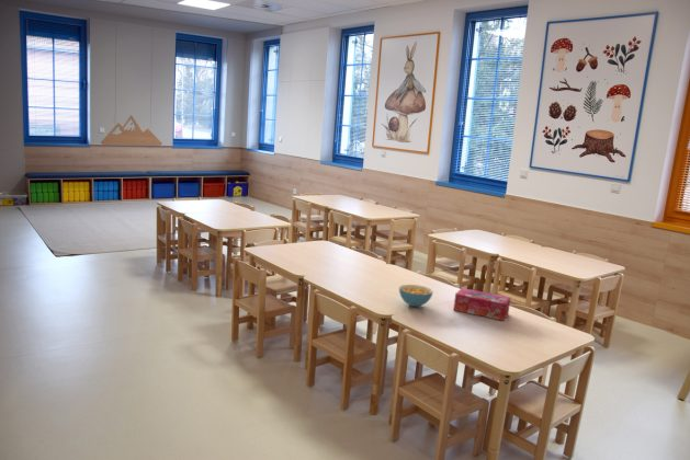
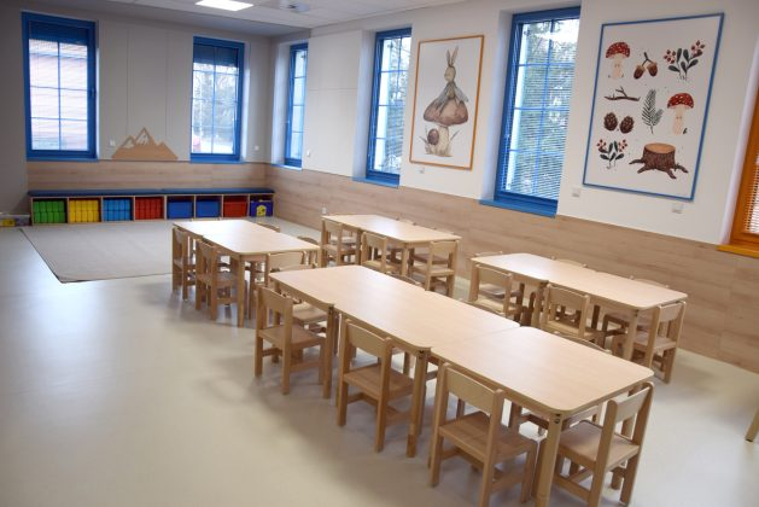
- cereal bowl [398,284,434,308]
- tissue box [452,287,511,322]
